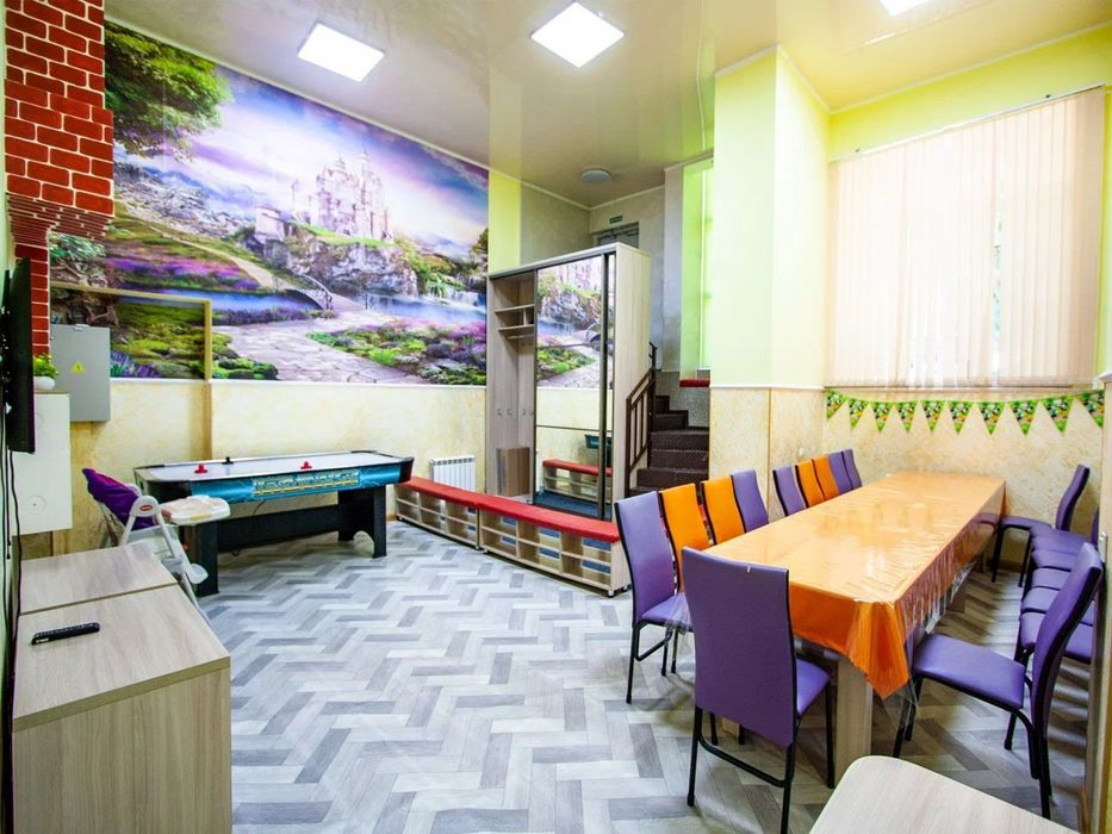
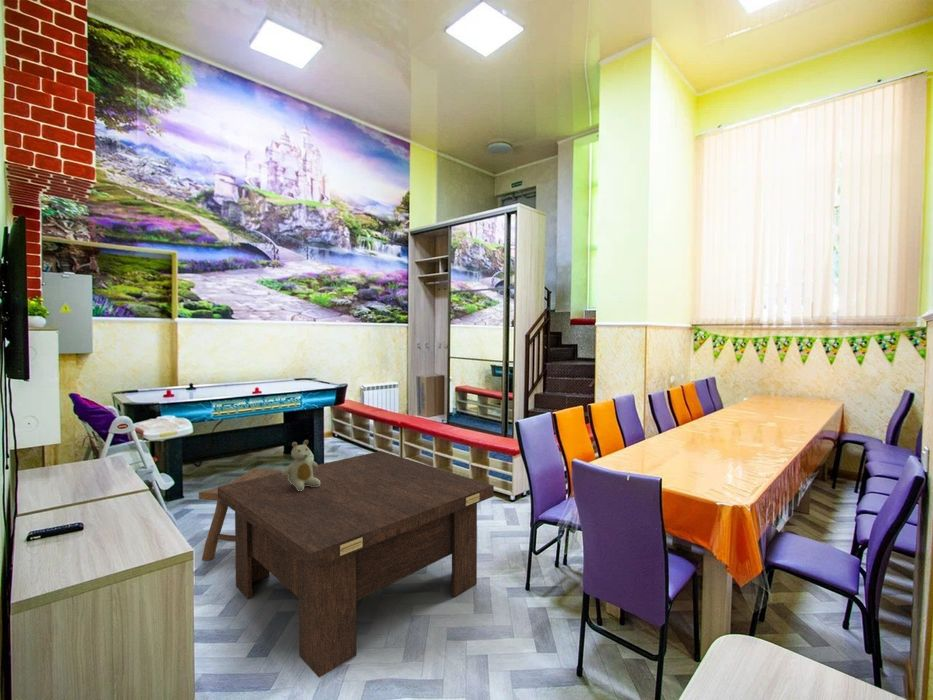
+ coffee table [217,450,495,679]
+ stuffed bear [282,439,320,491]
+ stool [198,468,283,562]
